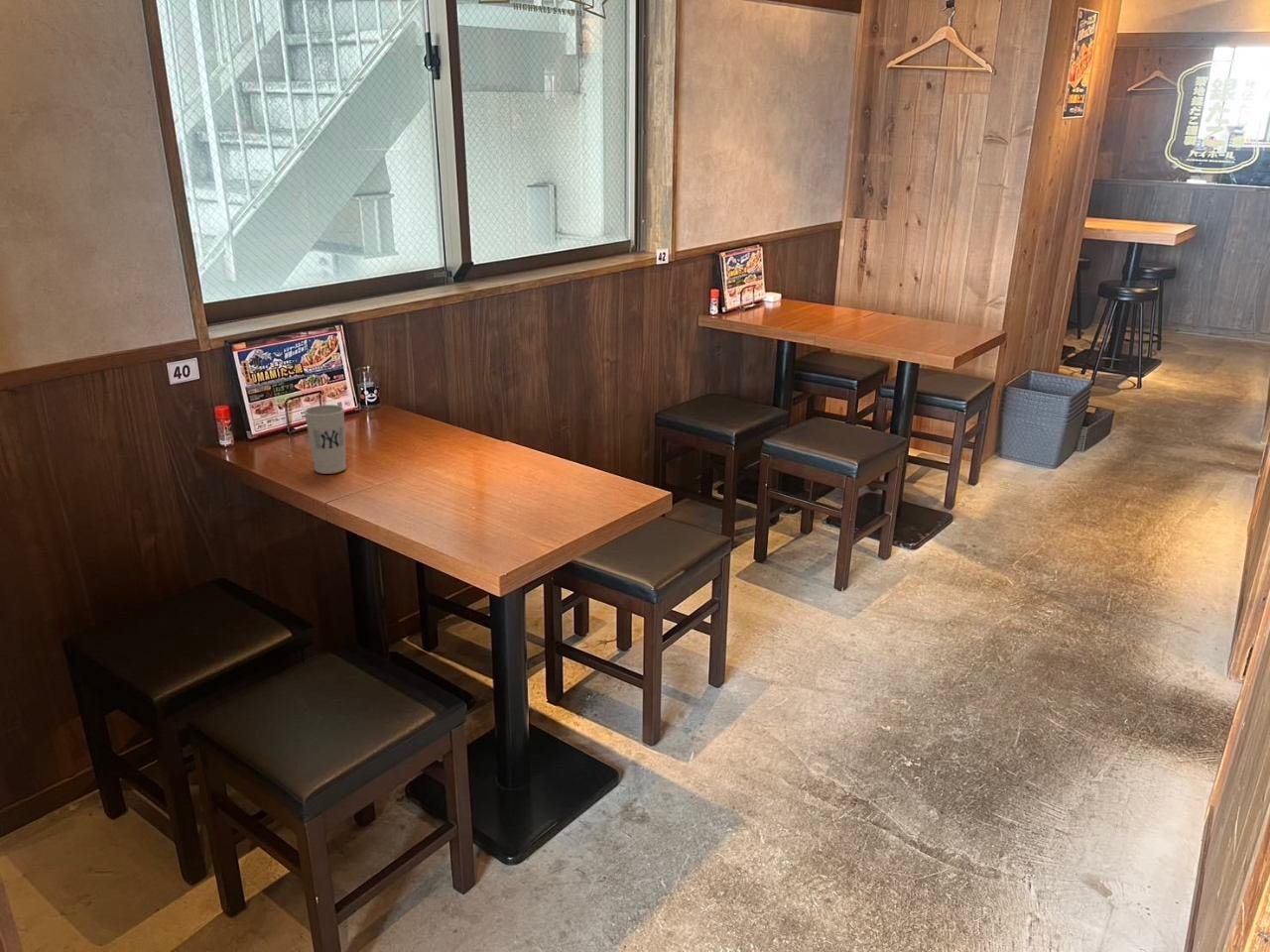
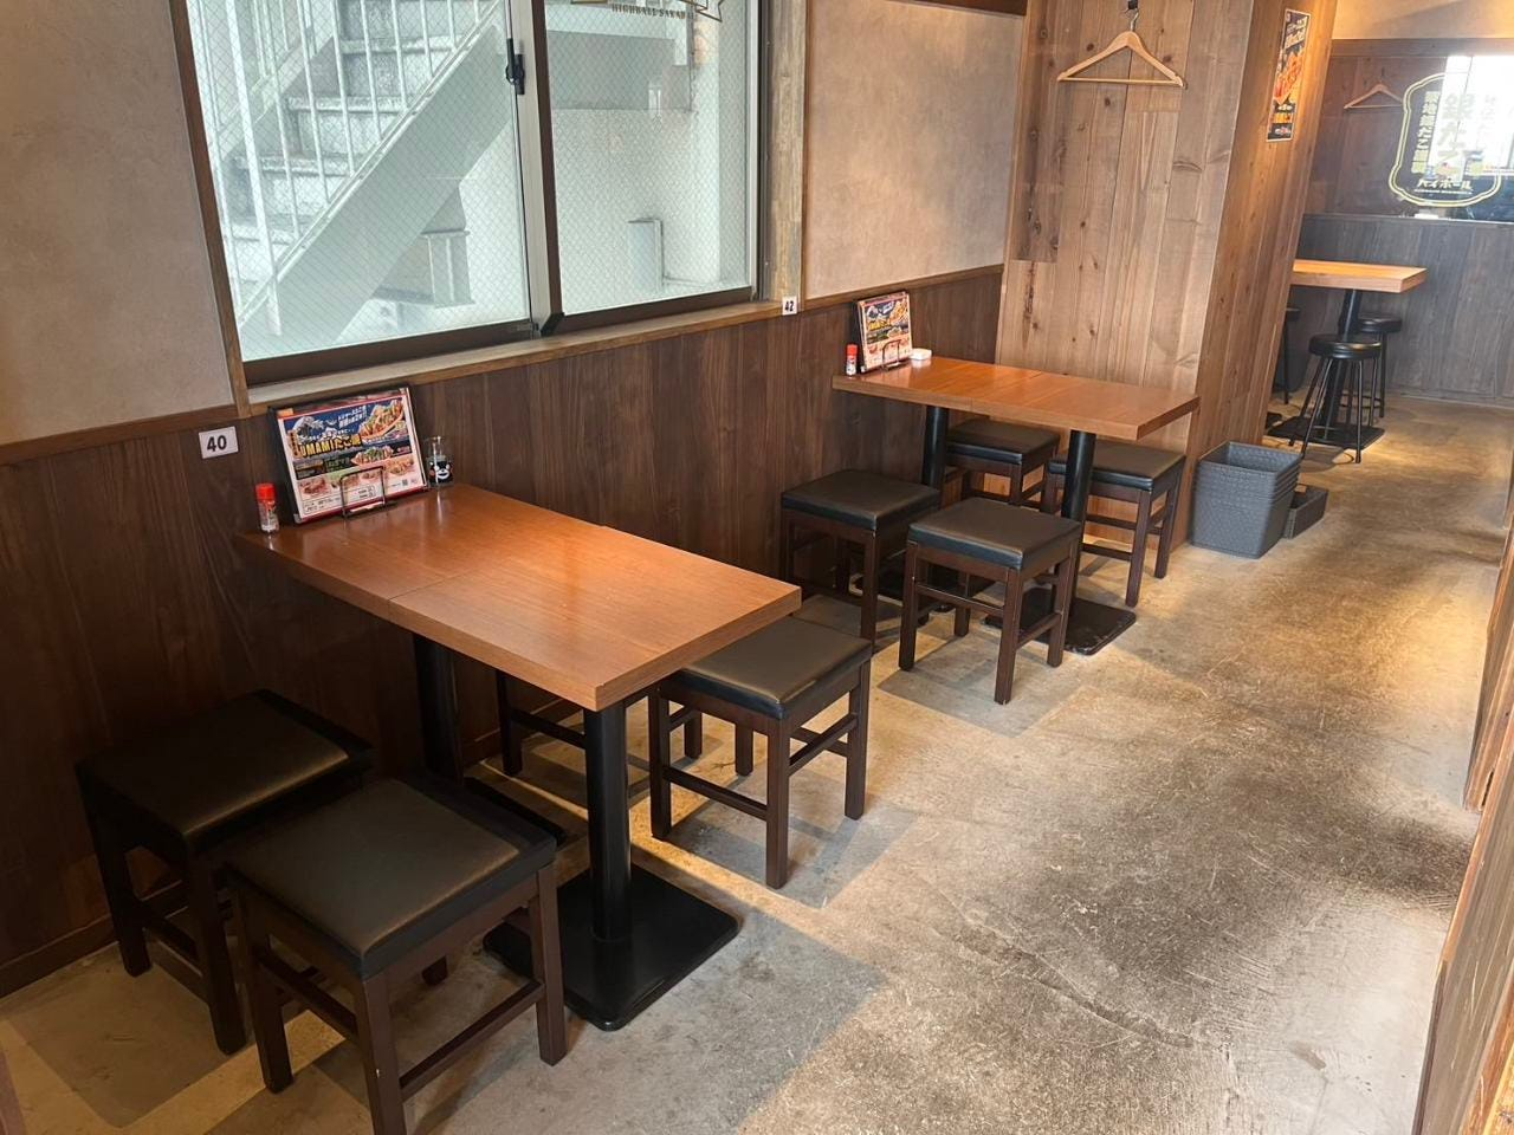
- cup [304,404,347,475]
